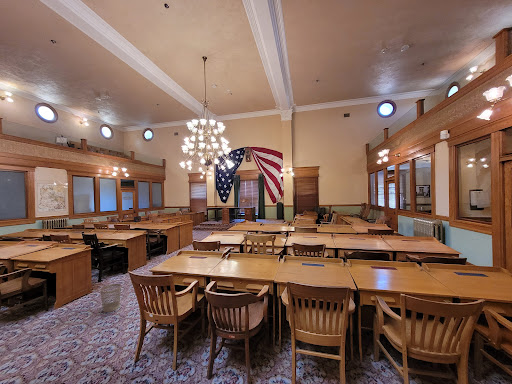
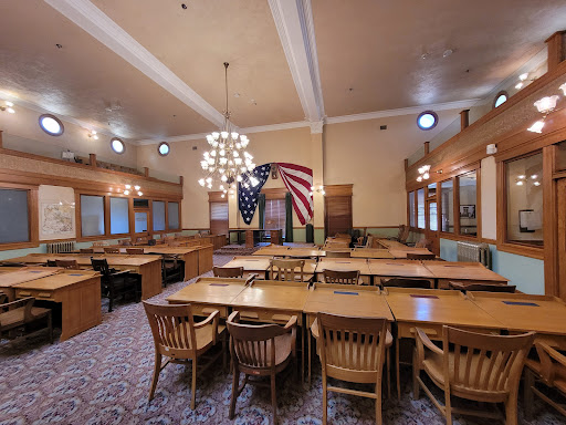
- wastebasket [100,283,122,313]
